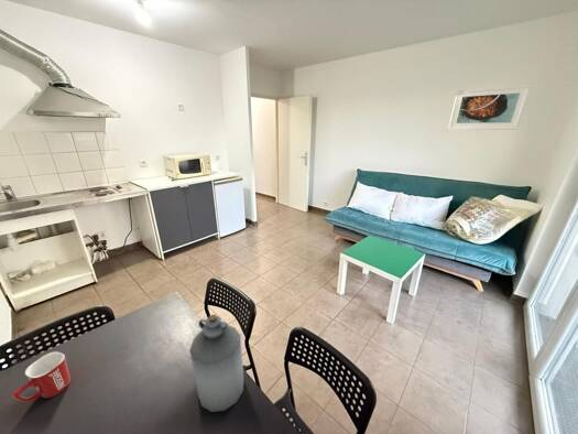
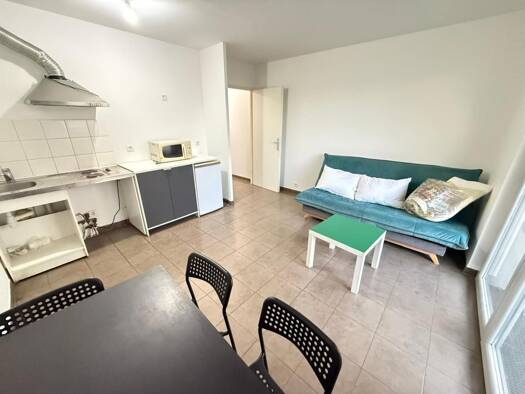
- mug [11,350,72,403]
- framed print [447,84,533,131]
- bottle [189,314,246,413]
